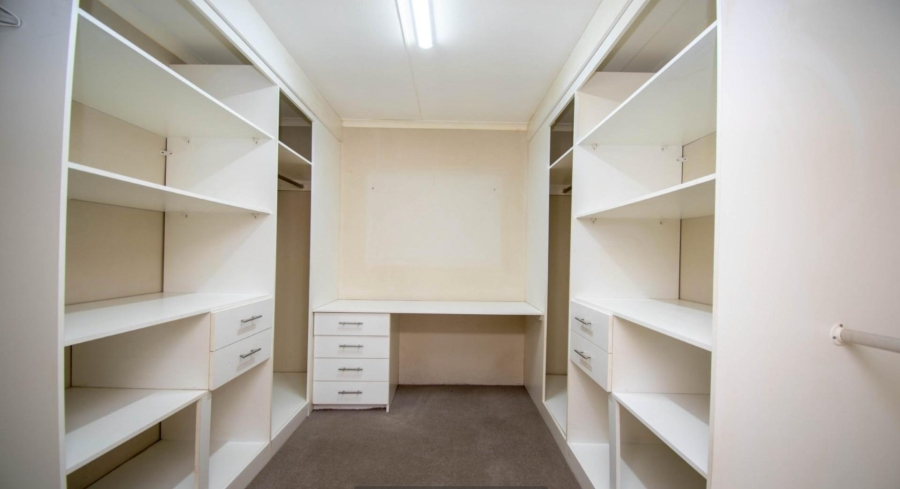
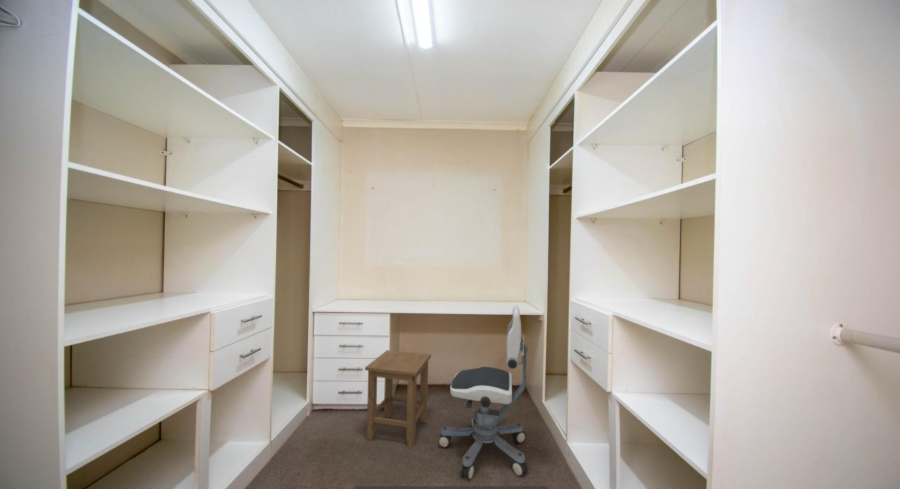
+ office chair [437,305,529,481]
+ stool [364,349,432,448]
